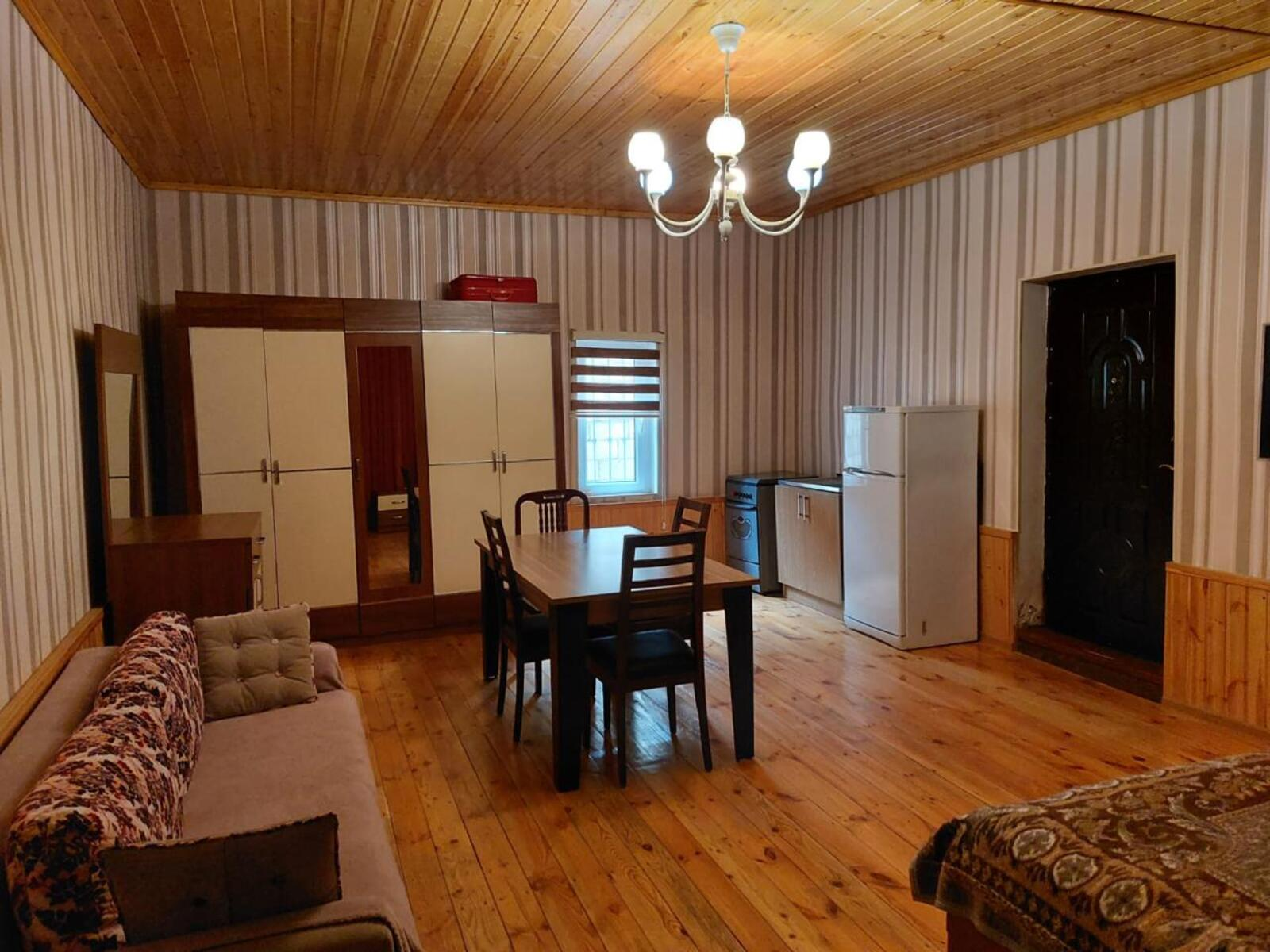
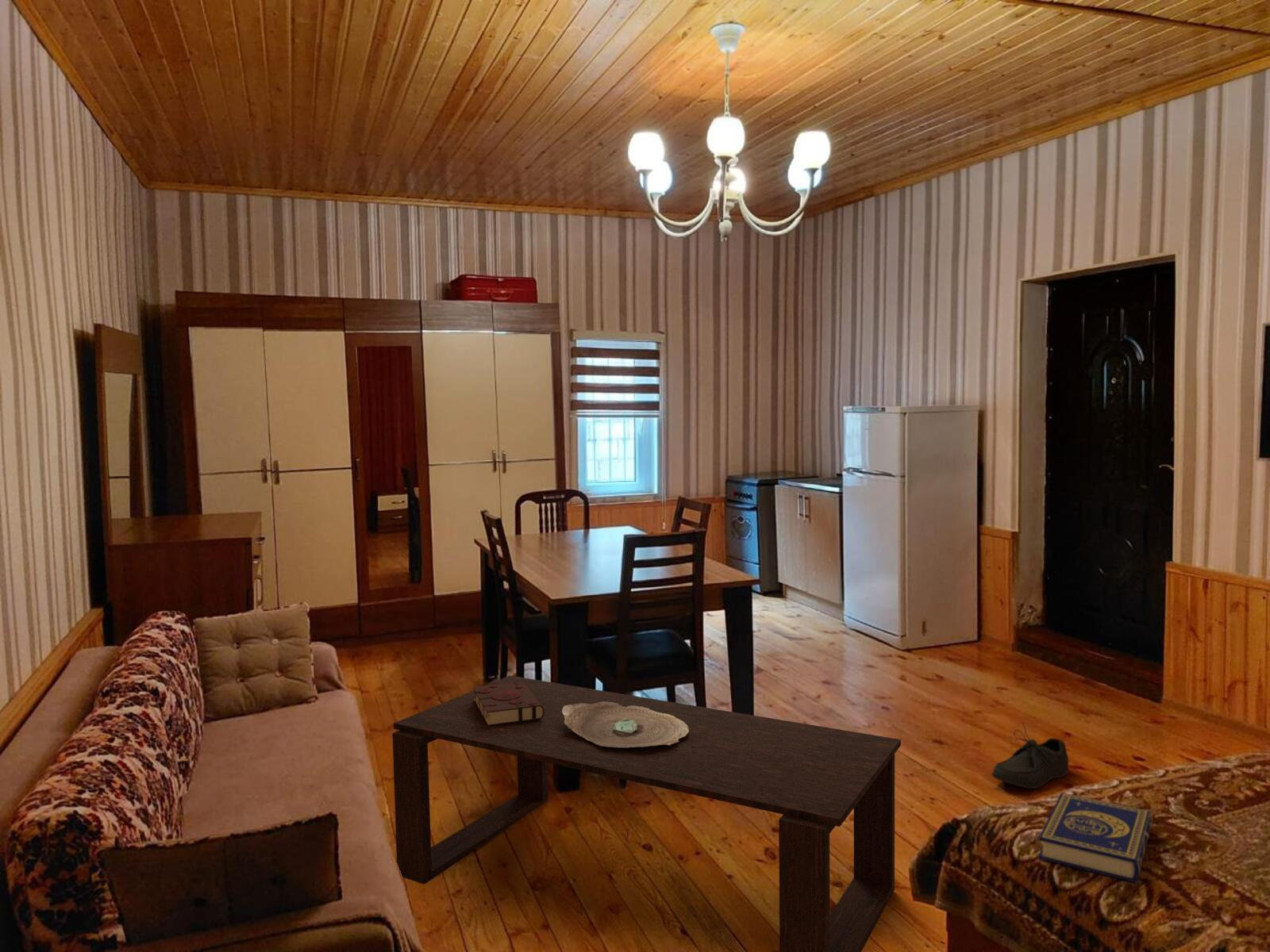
+ coffee table [391,675,902,952]
+ book [1037,792,1153,884]
+ decorative bowl [562,701,689,747]
+ book [472,681,545,726]
+ arctic [991,721,1069,789]
